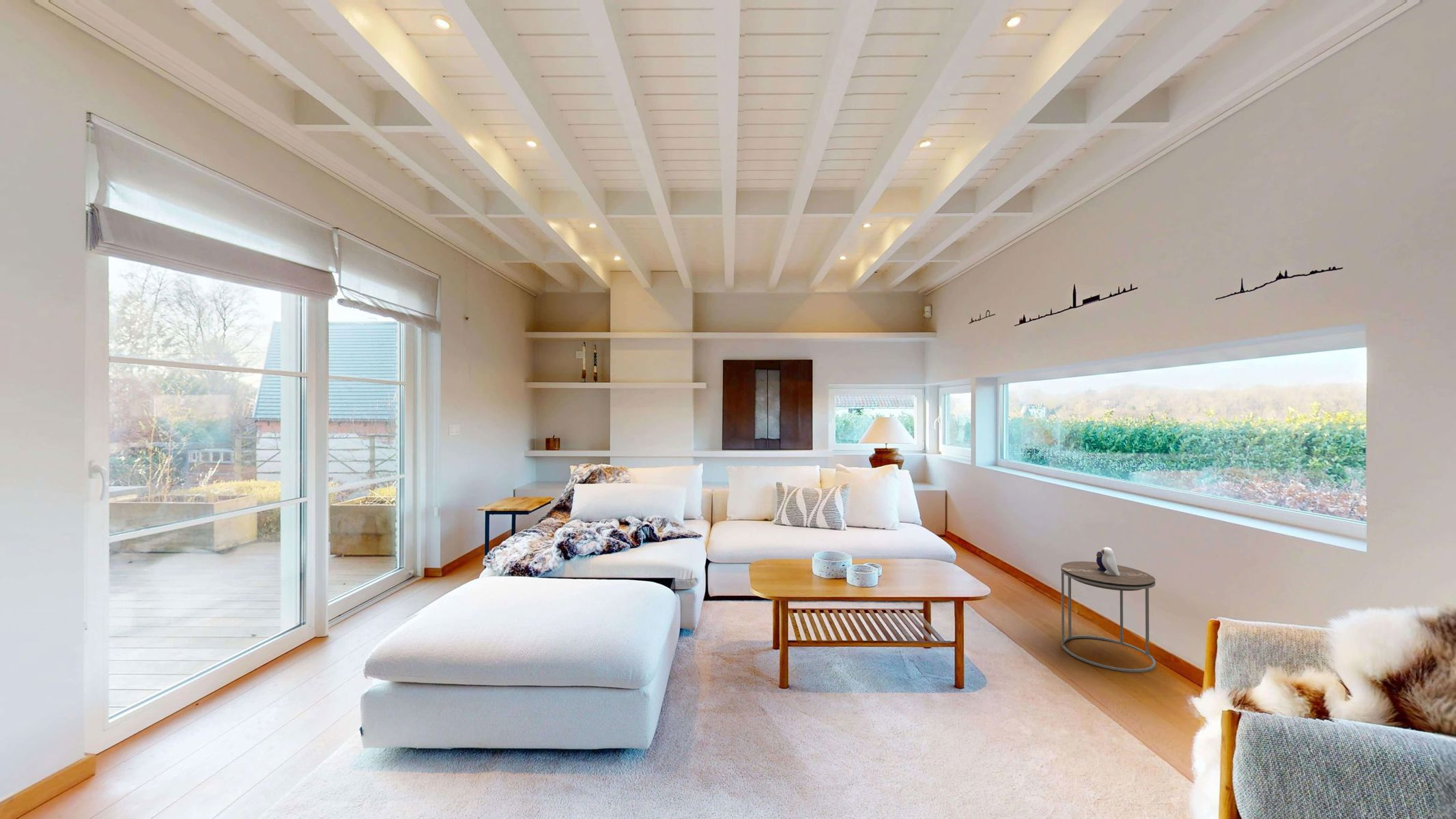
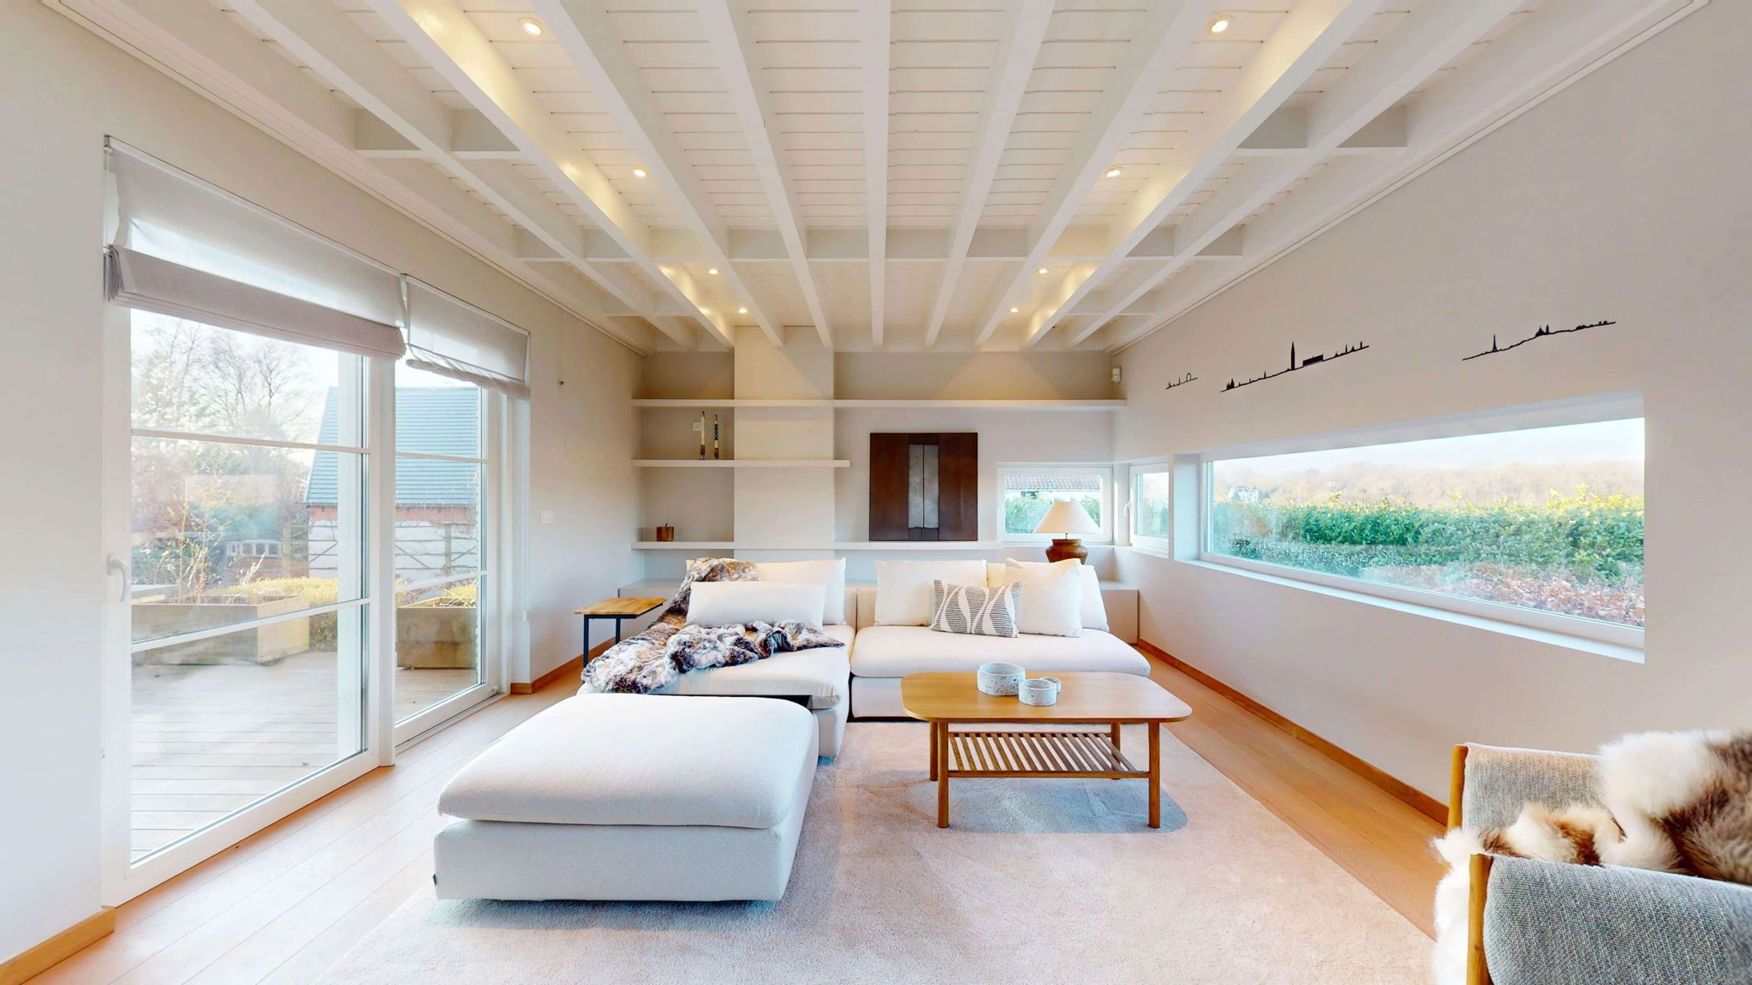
- side table [1060,547,1156,673]
